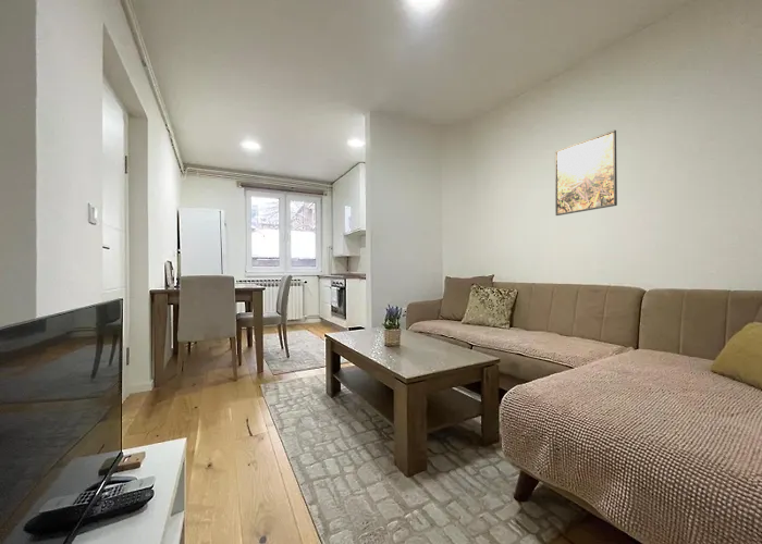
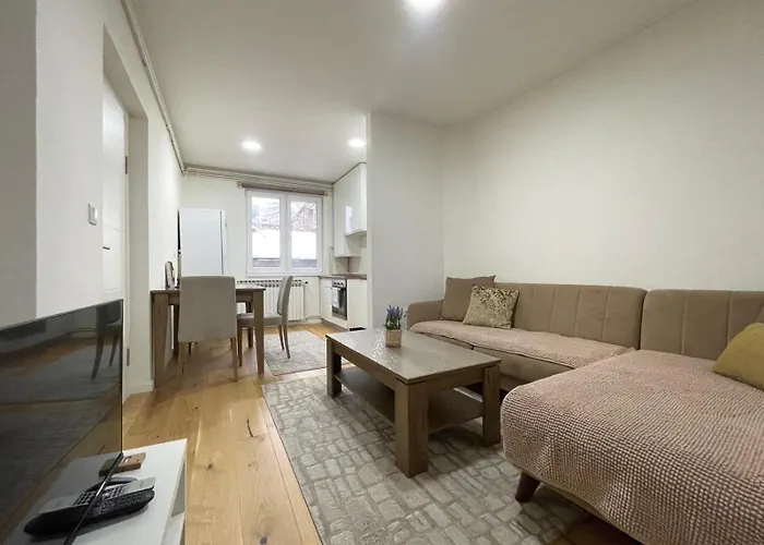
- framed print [554,129,618,217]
